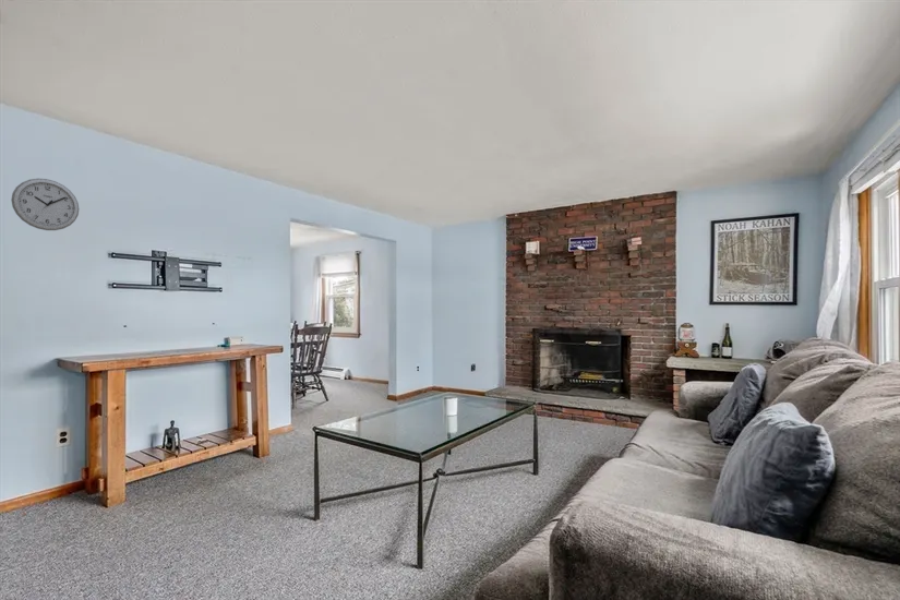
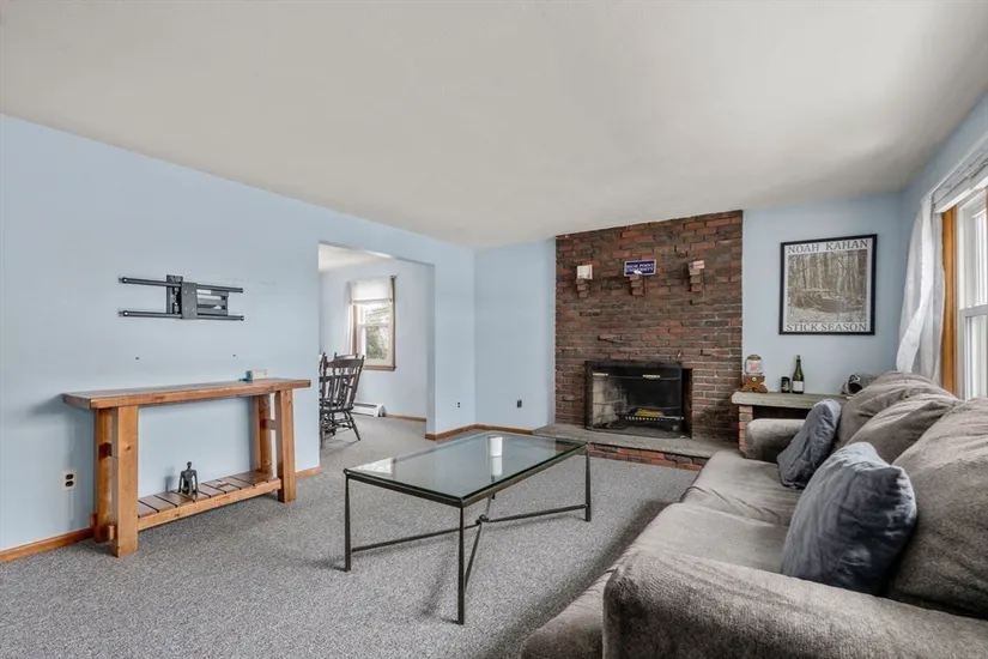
- wall clock [10,178,81,231]
